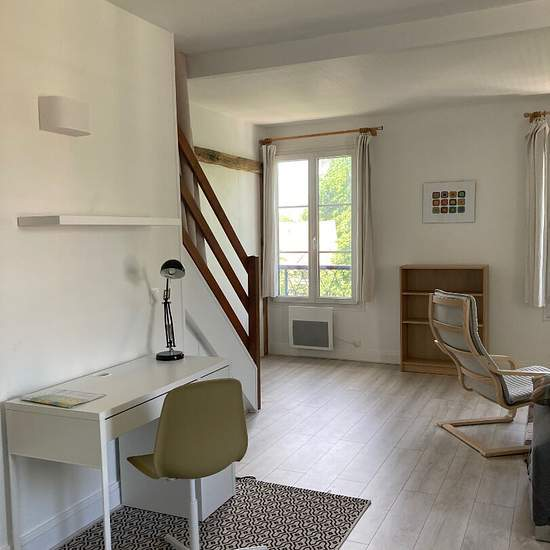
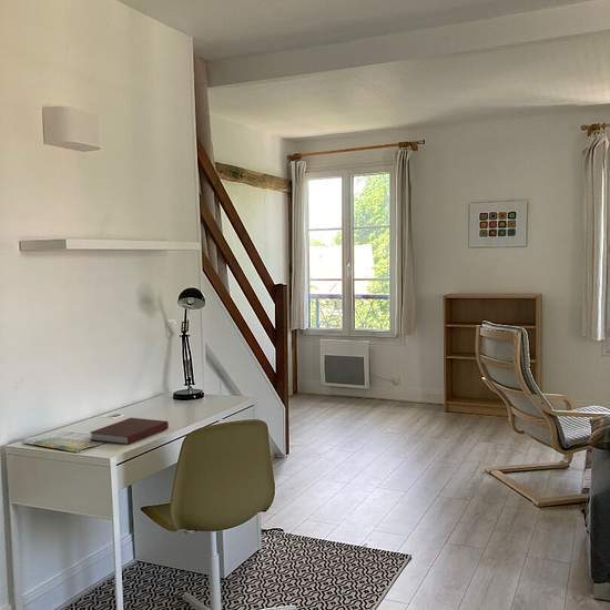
+ notebook [89,417,170,446]
